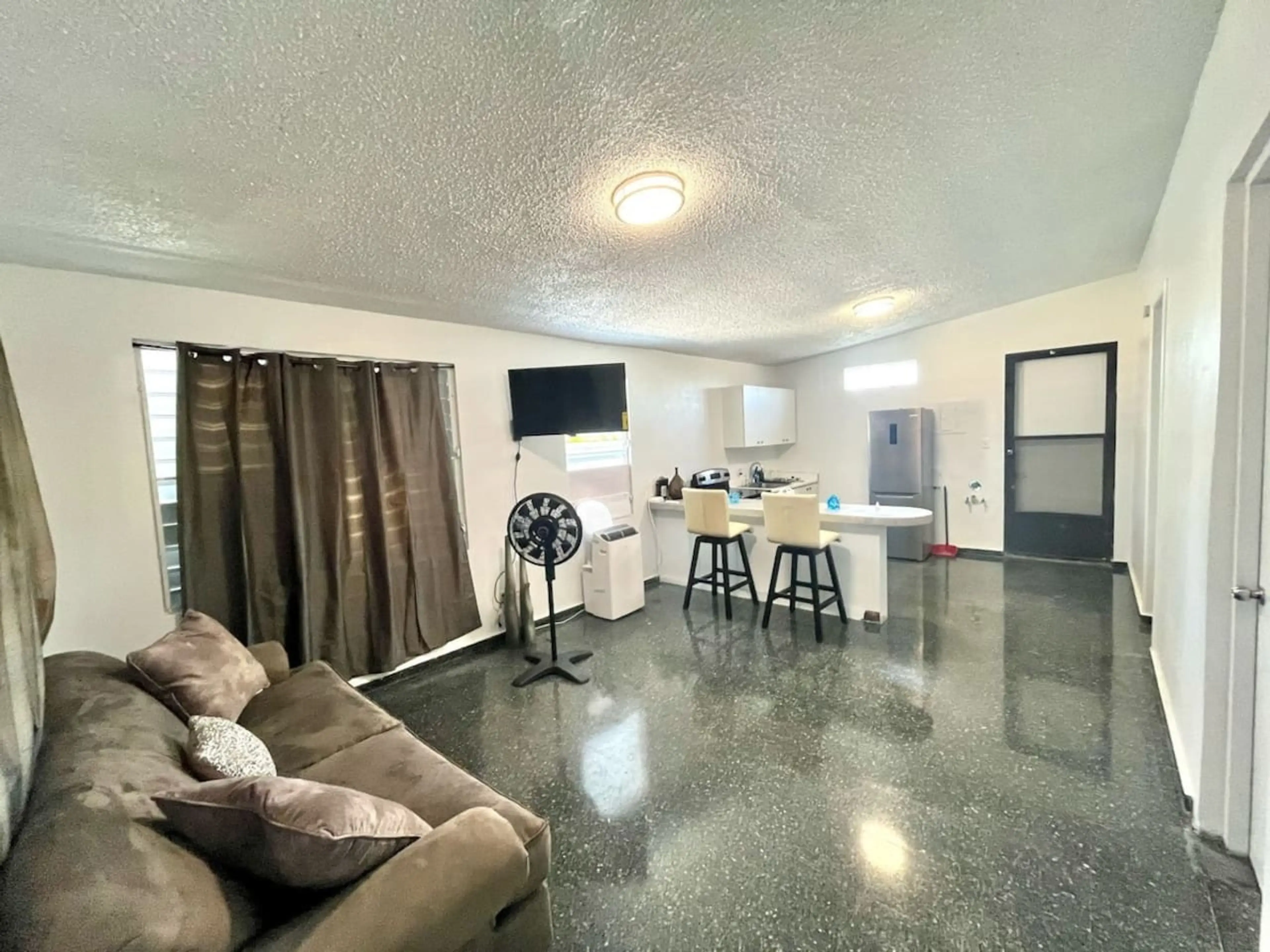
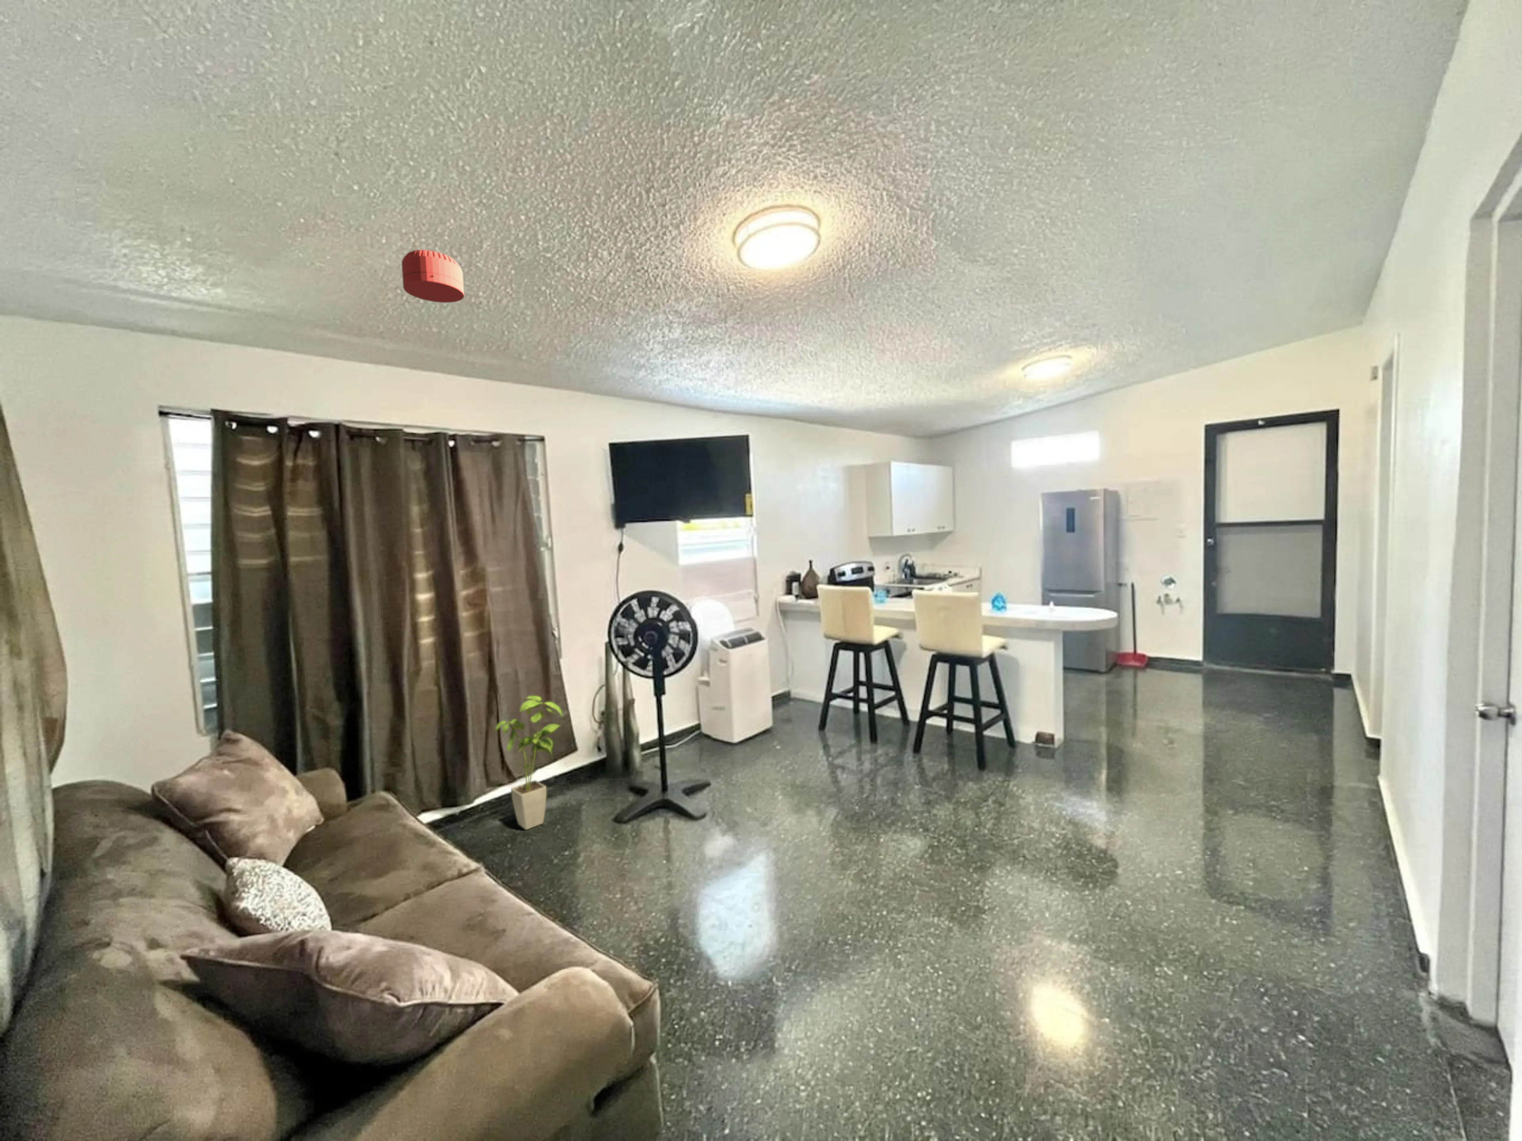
+ house plant [494,695,563,831]
+ smoke detector [401,249,465,303]
